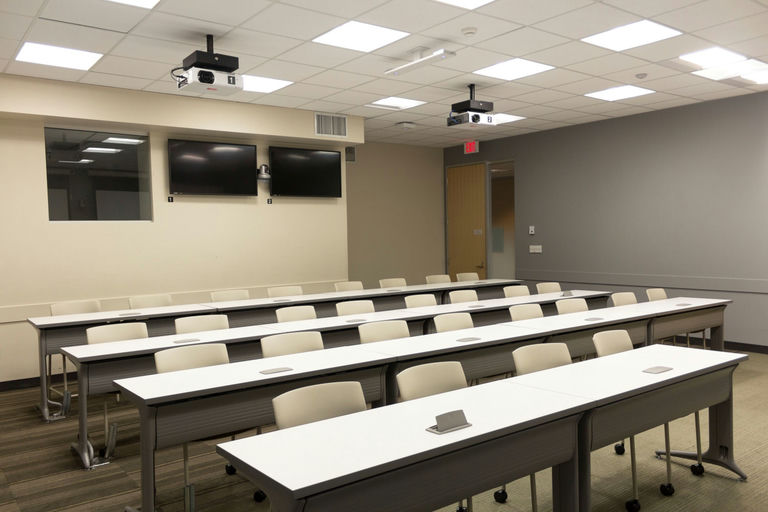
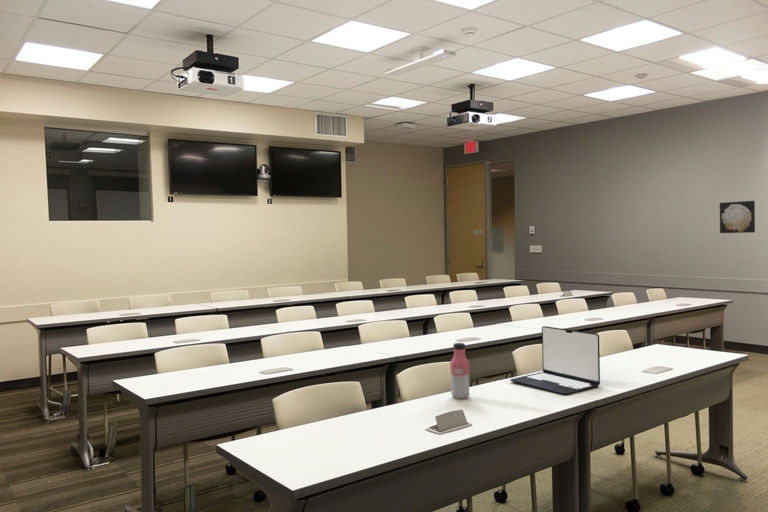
+ wall art [719,200,756,234]
+ laptop [509,325,601,396]
+ water bottle [449,342,471,400]
